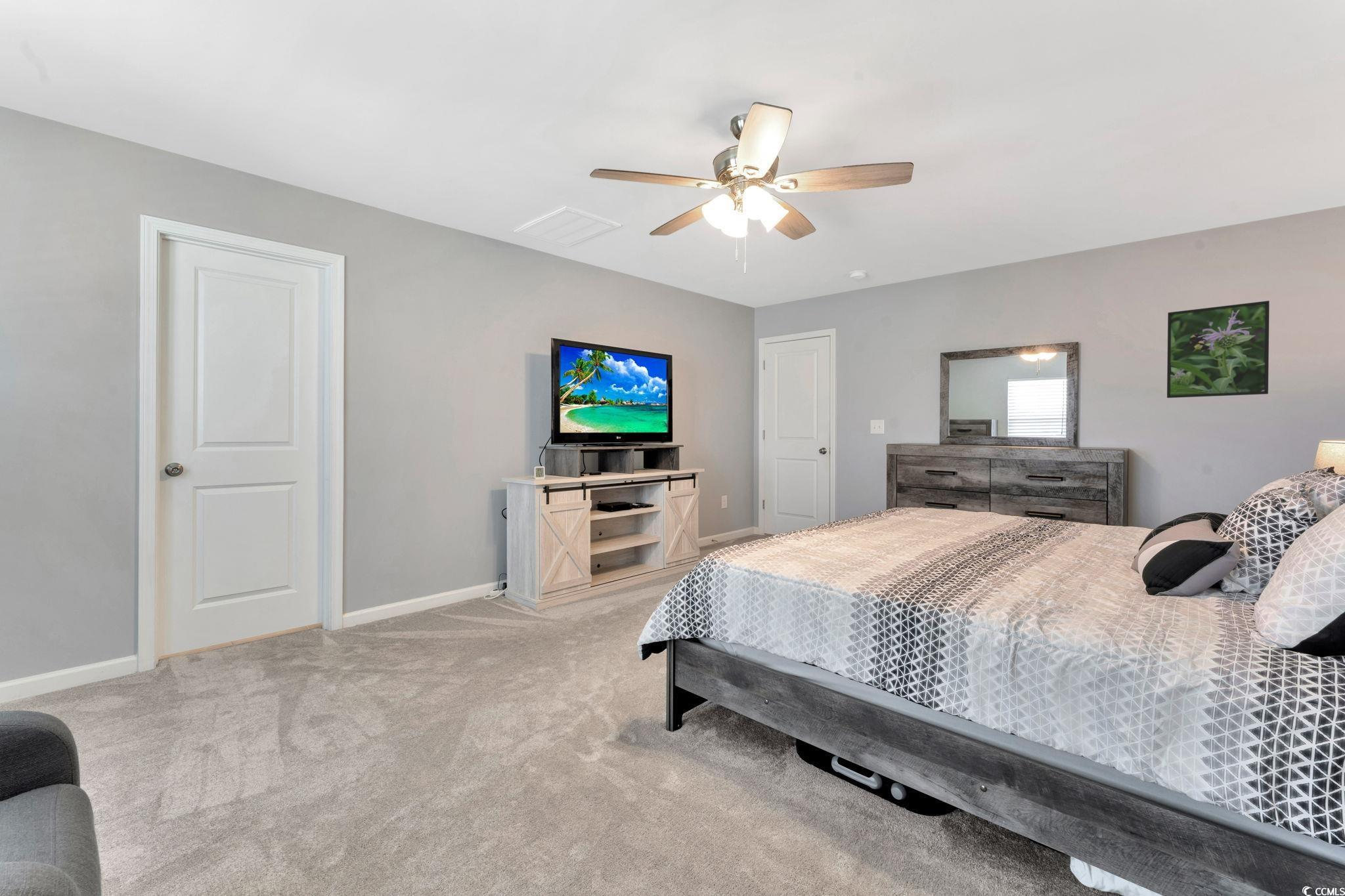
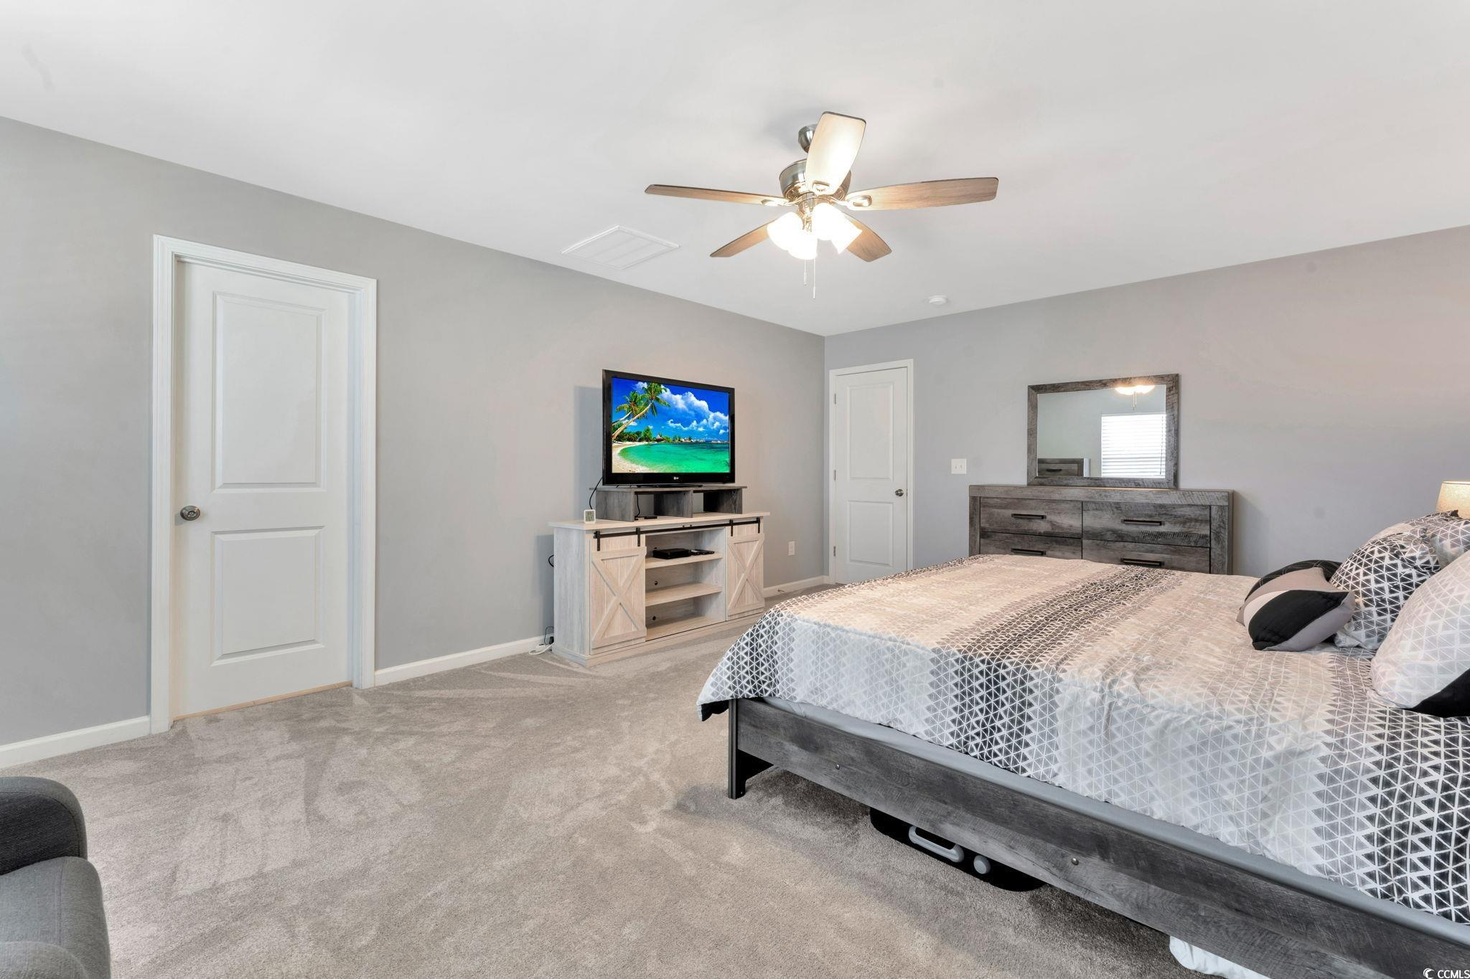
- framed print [1166,300,1270,398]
